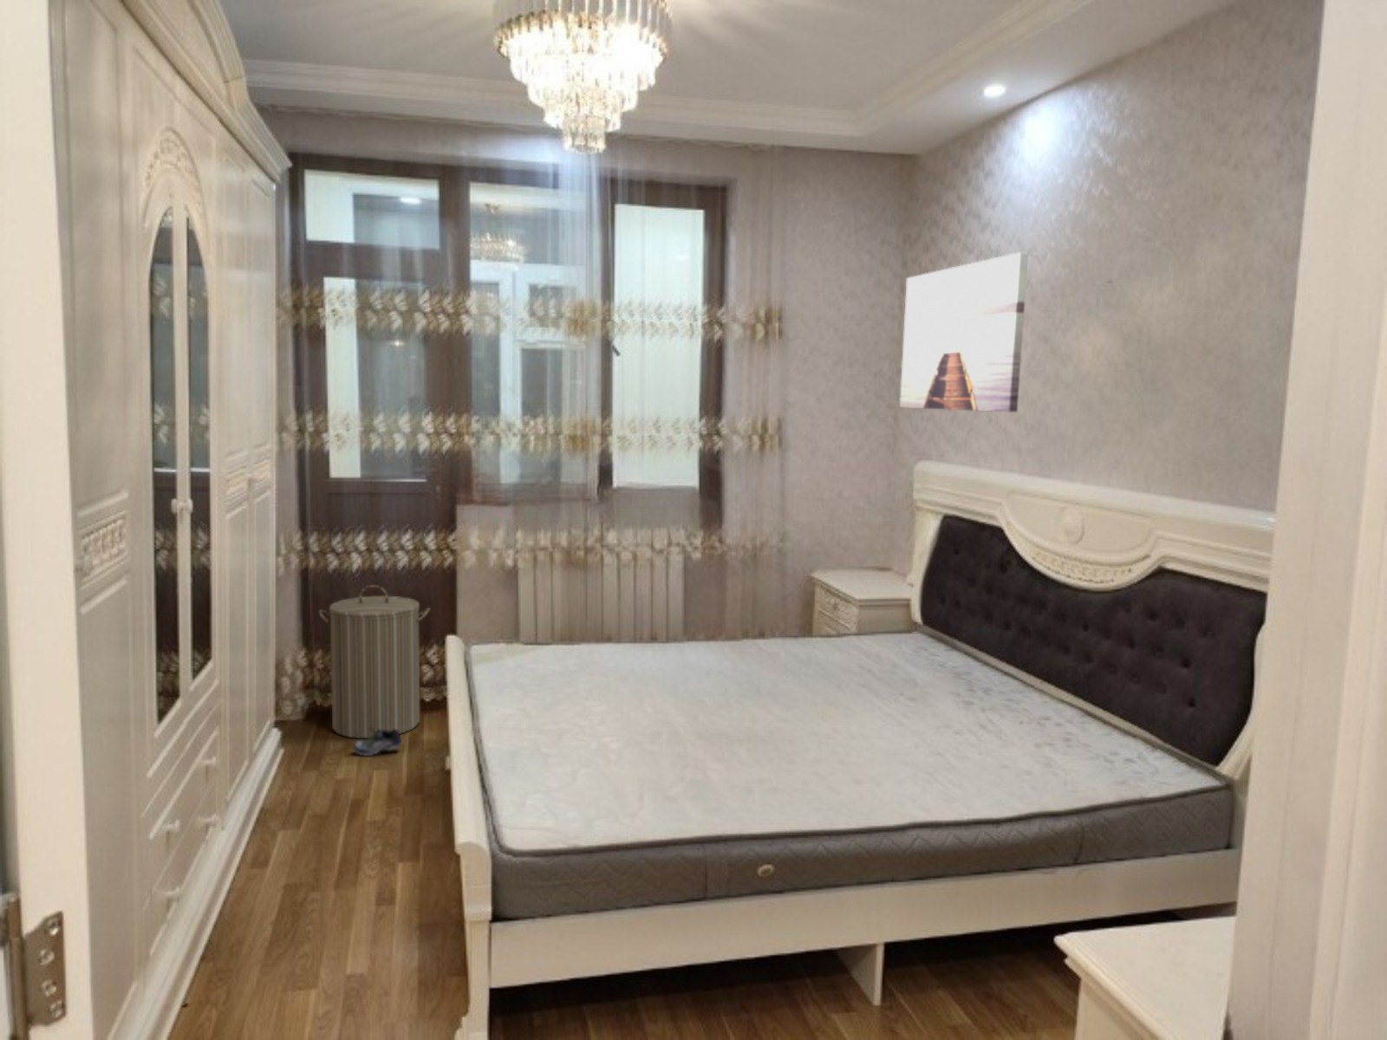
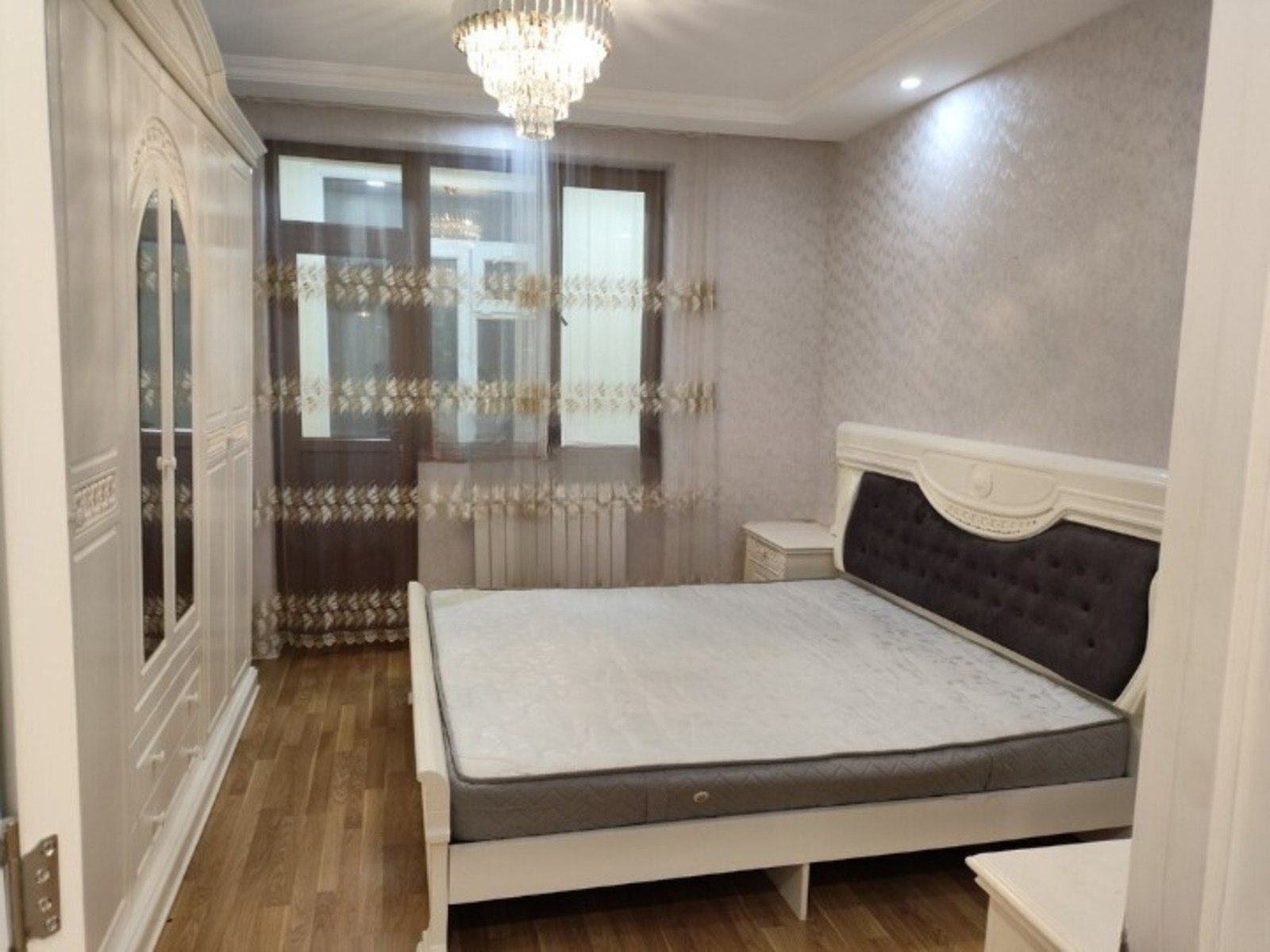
- shoe [352,728,402,757]
- laundry hamper [318,584,430,740]
- wall art [899,251,1029,413]
